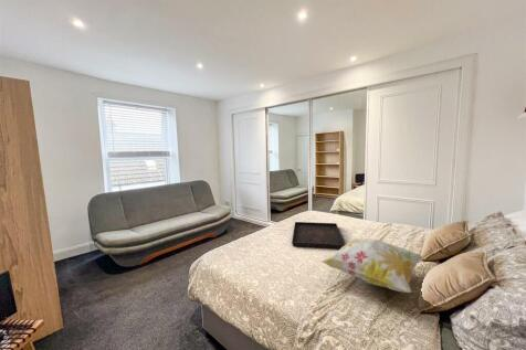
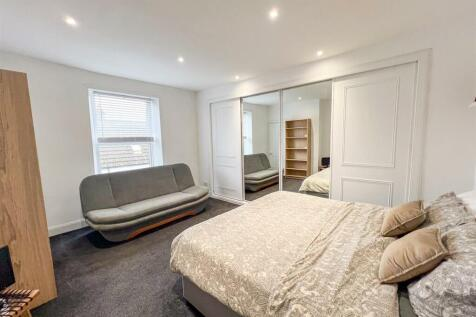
- serving tray [291,221,347,250]
- decorative pillow [320,237,424,294]
